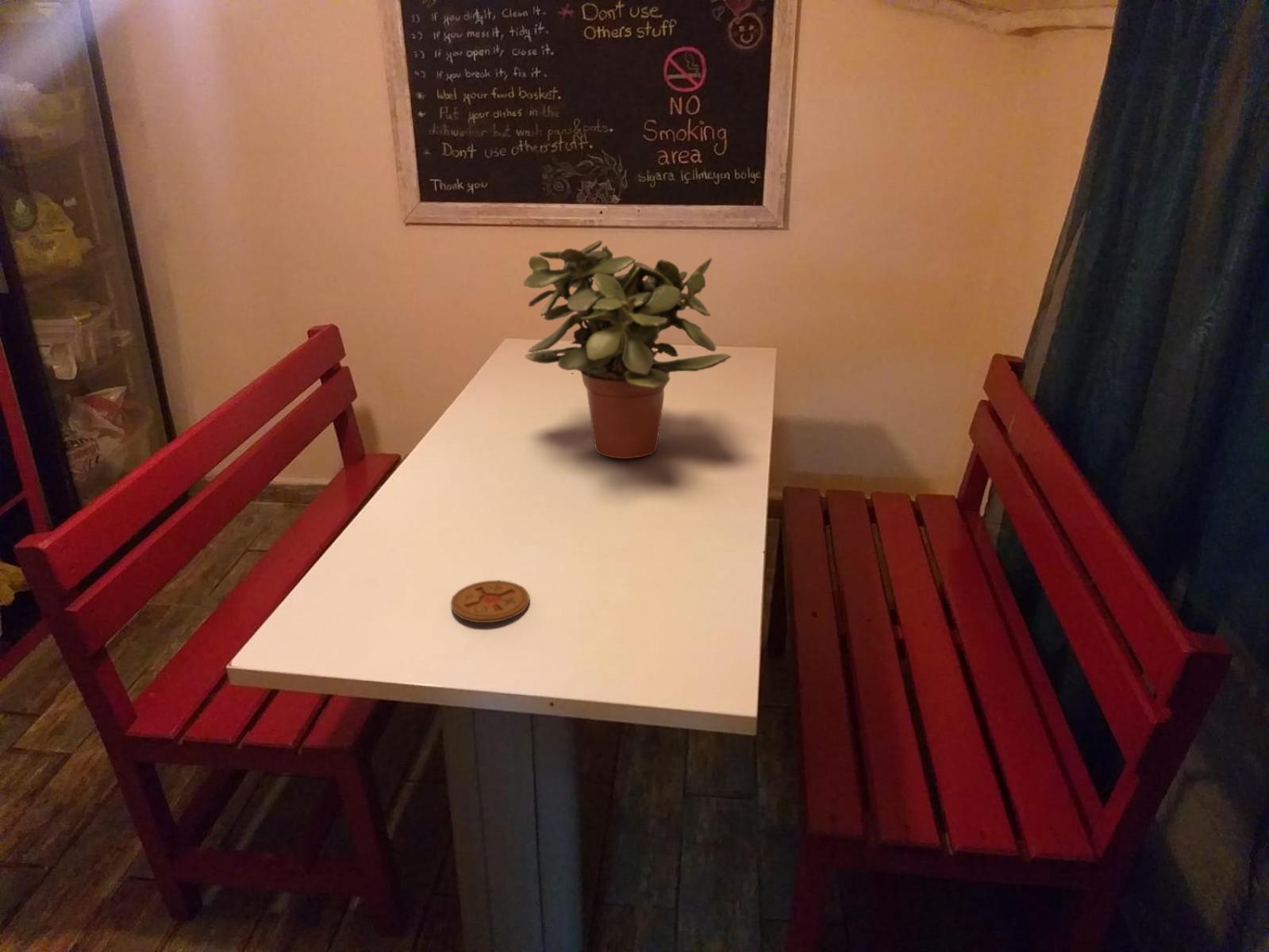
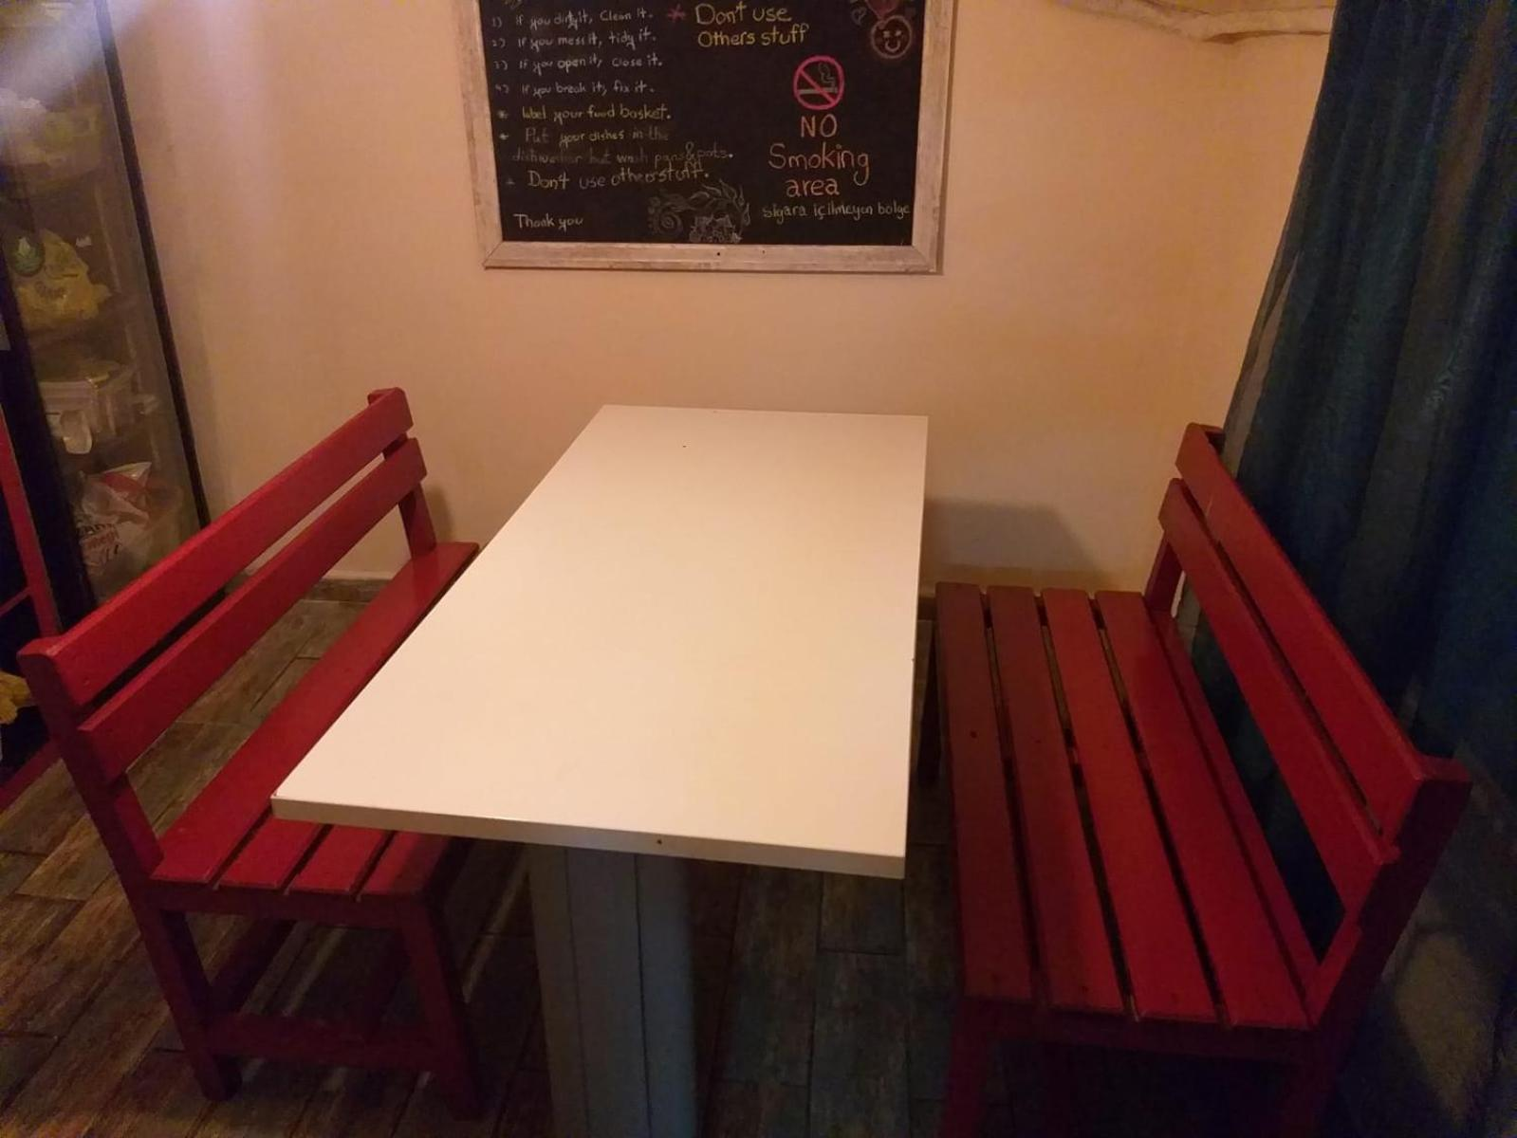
- coaster [450,580,530,624]
- potted plant [522,240,732,459]
